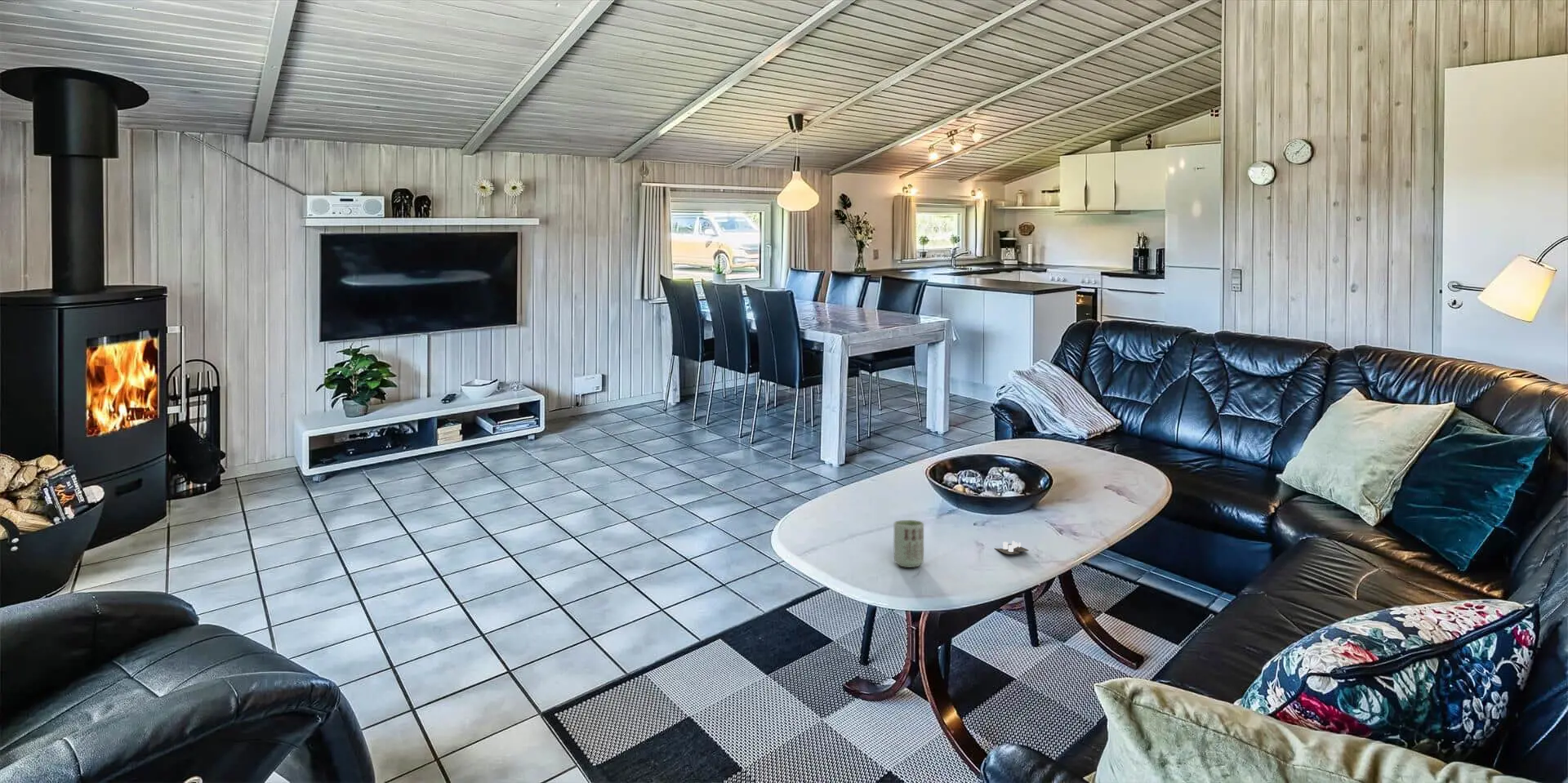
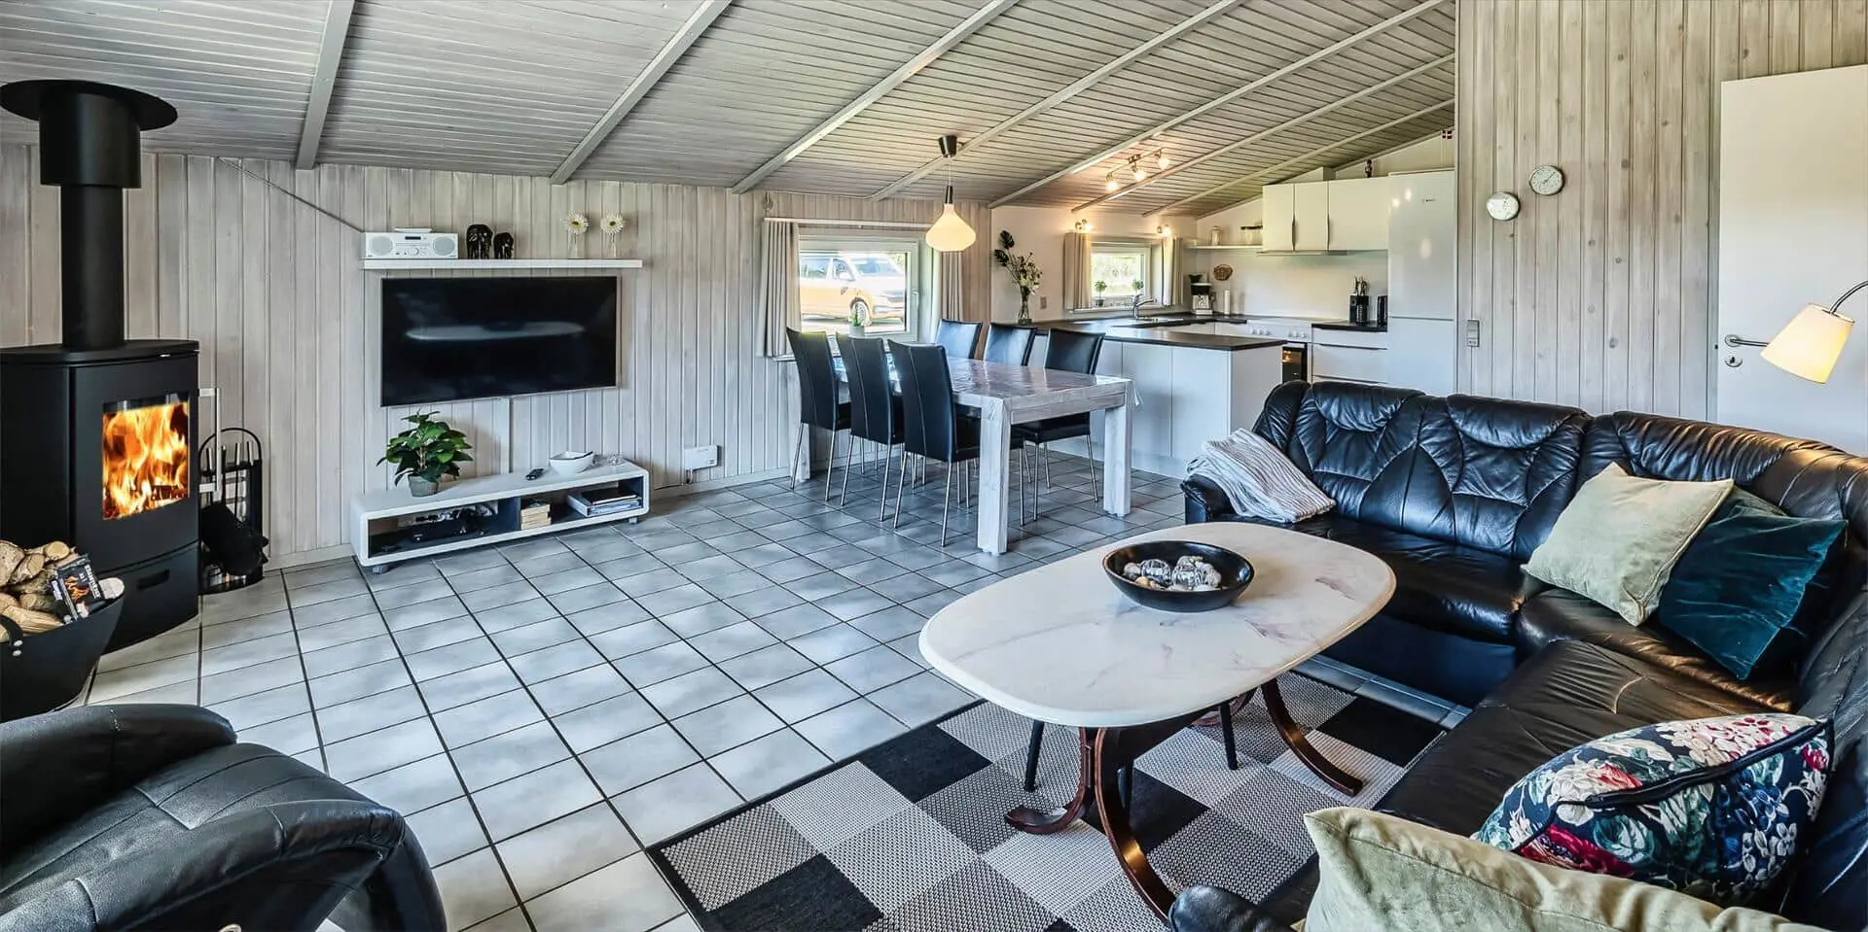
- cup [893,519,924,568]
- candle [995,540,1030,555]
